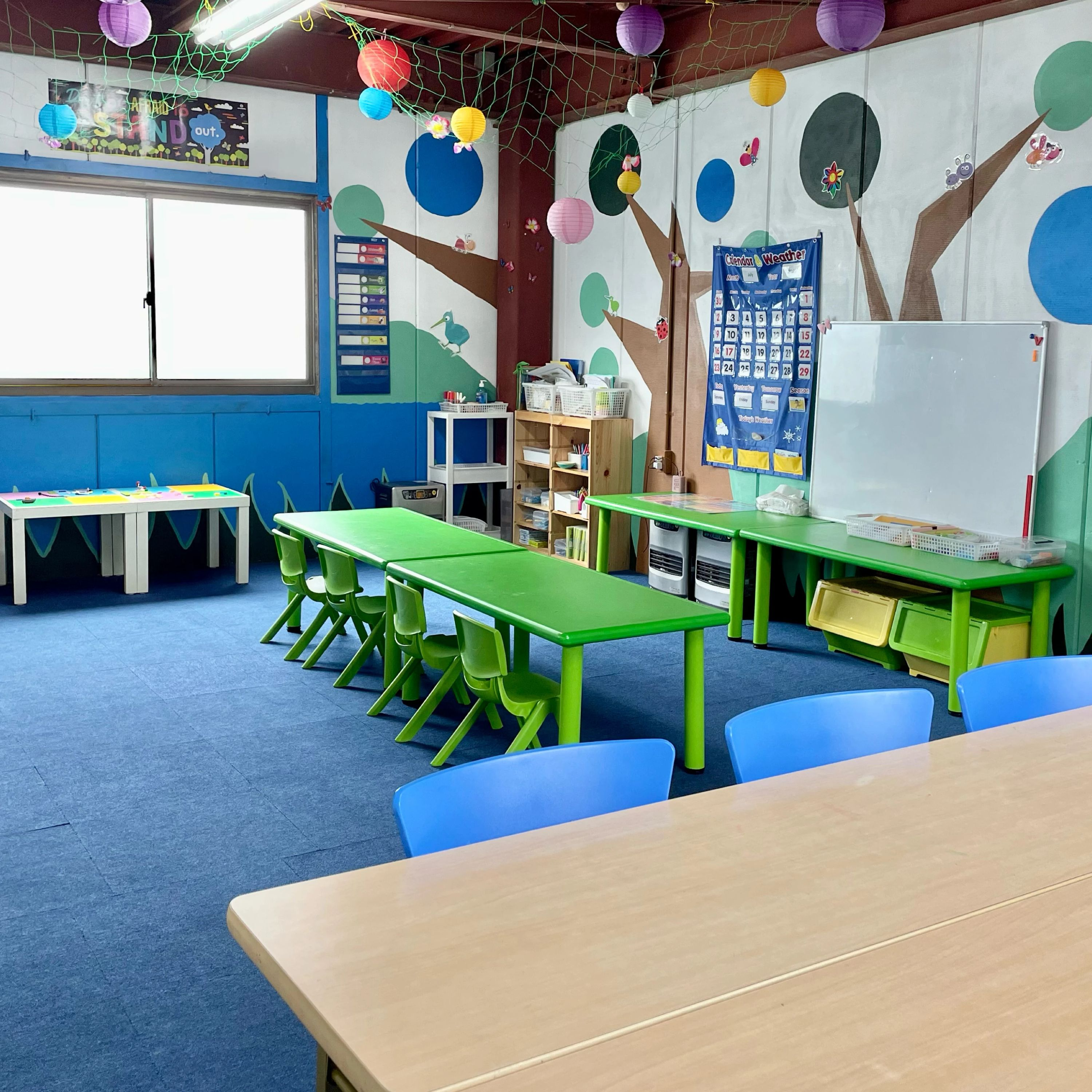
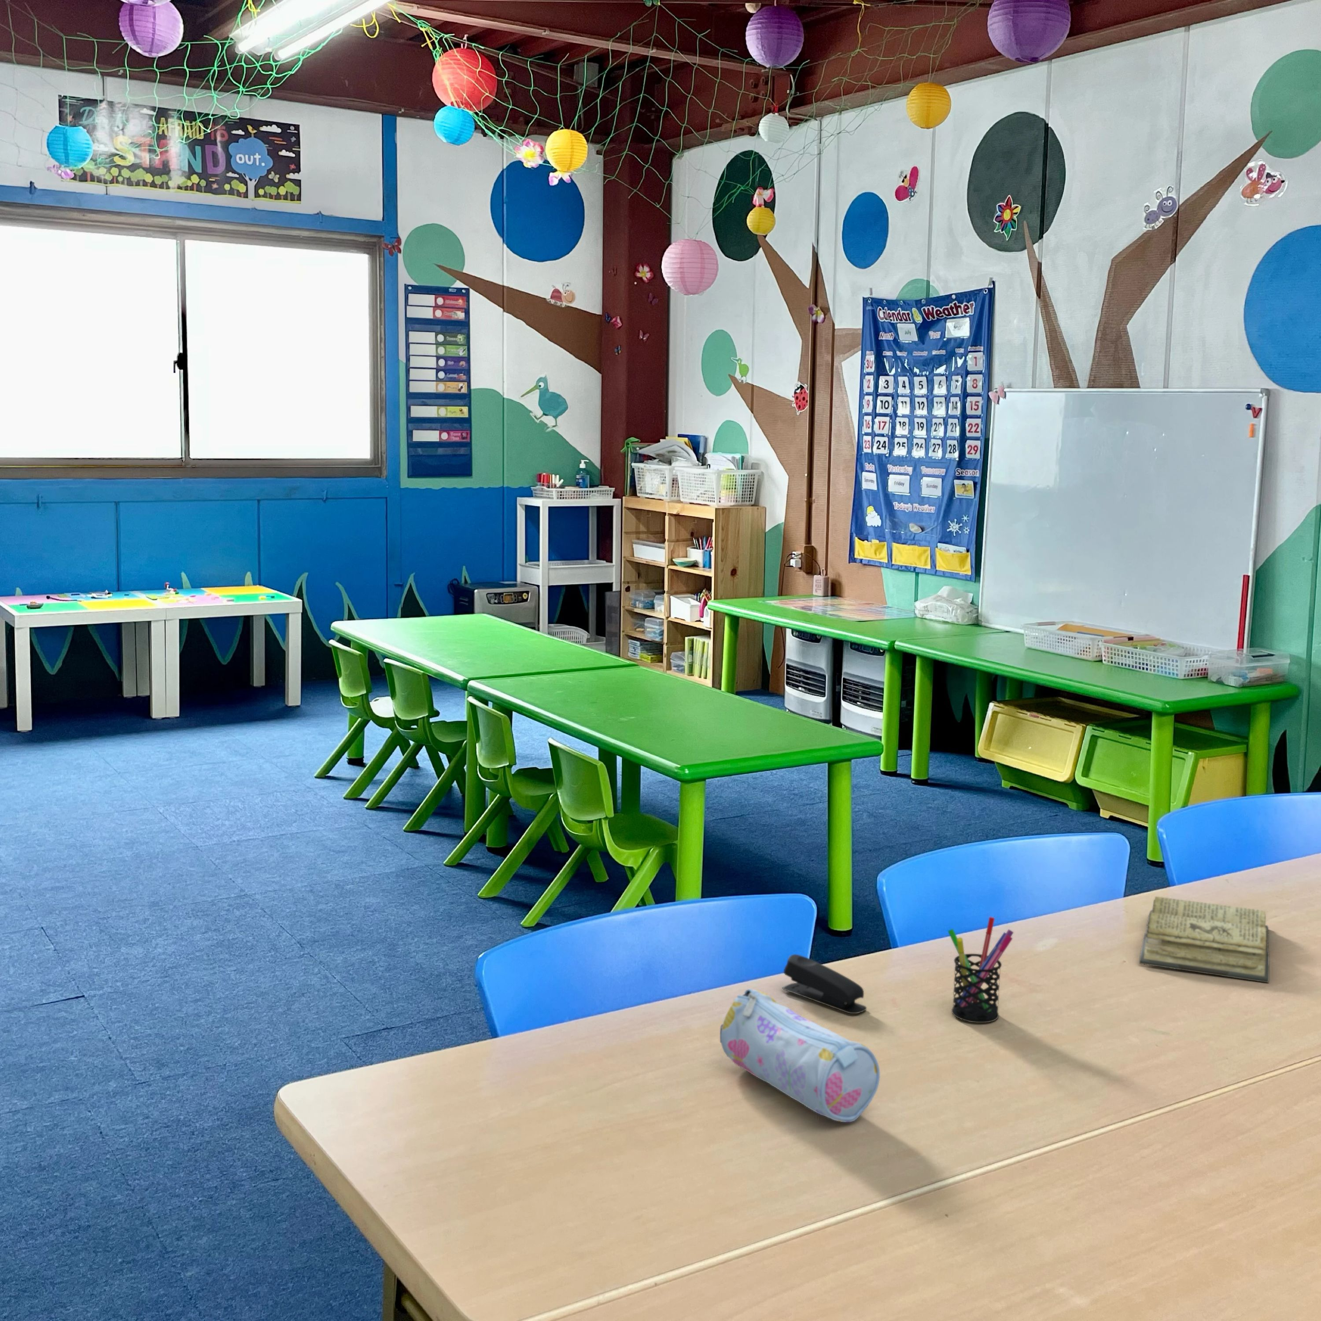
+ pen holder [947,916,1014,1023]
+ diary [1138,896,1270,983]
+ pencil case [720,988,881,1123]
+ stapler [781,953,867,1014]
